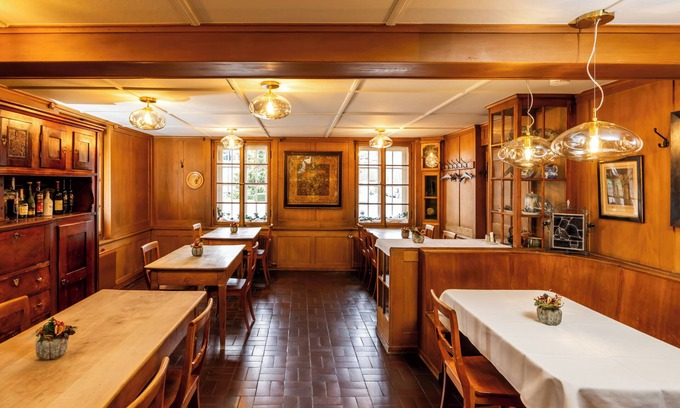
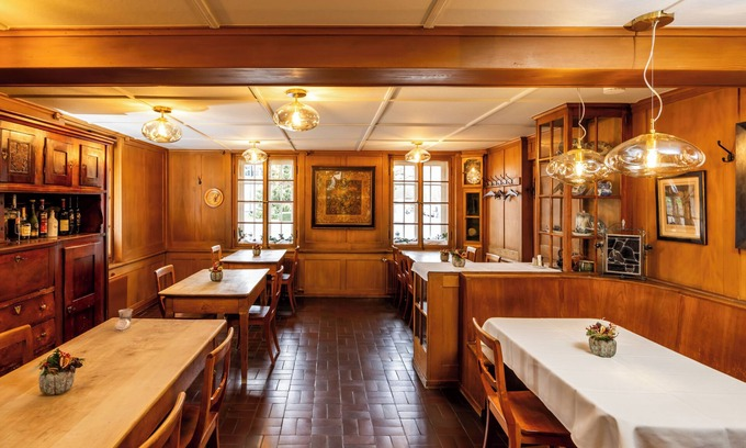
+ cup [114,309,134,331]
